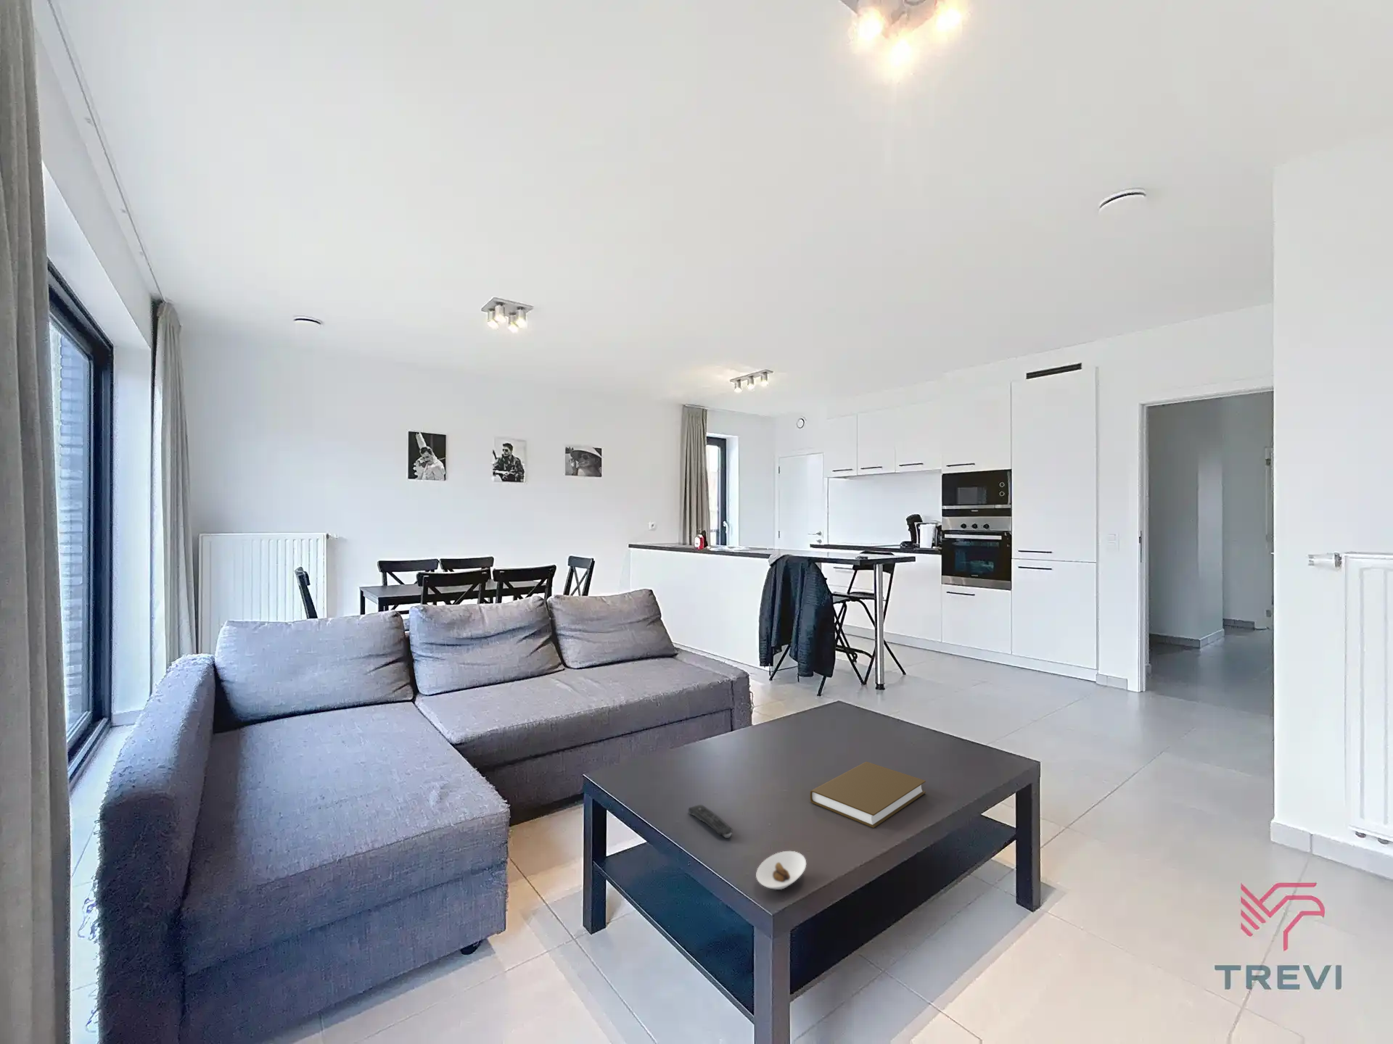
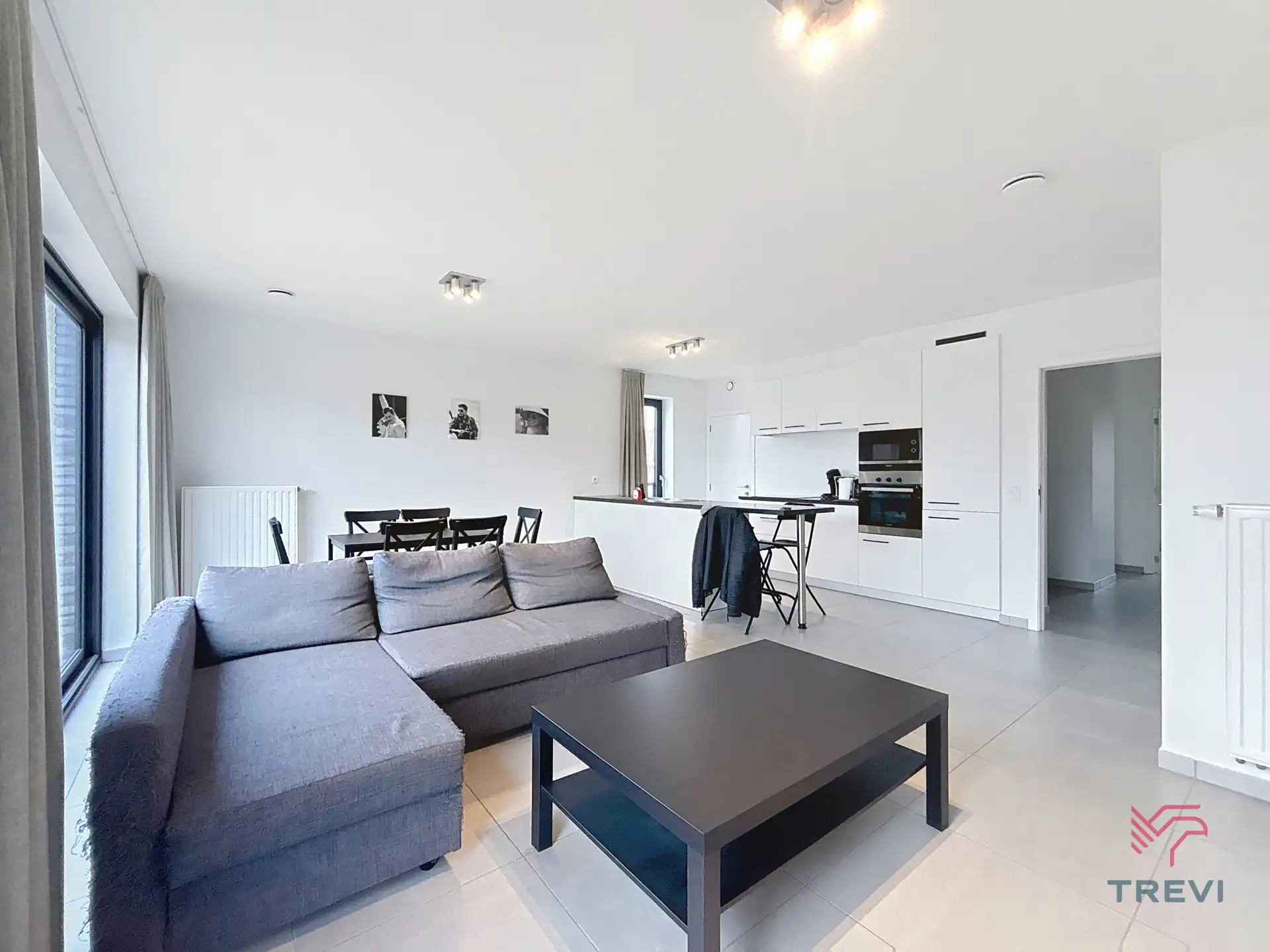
- saucer [756,850,807,890]
- book [809,761,927,829]
- remote control [688,804,734,839]
